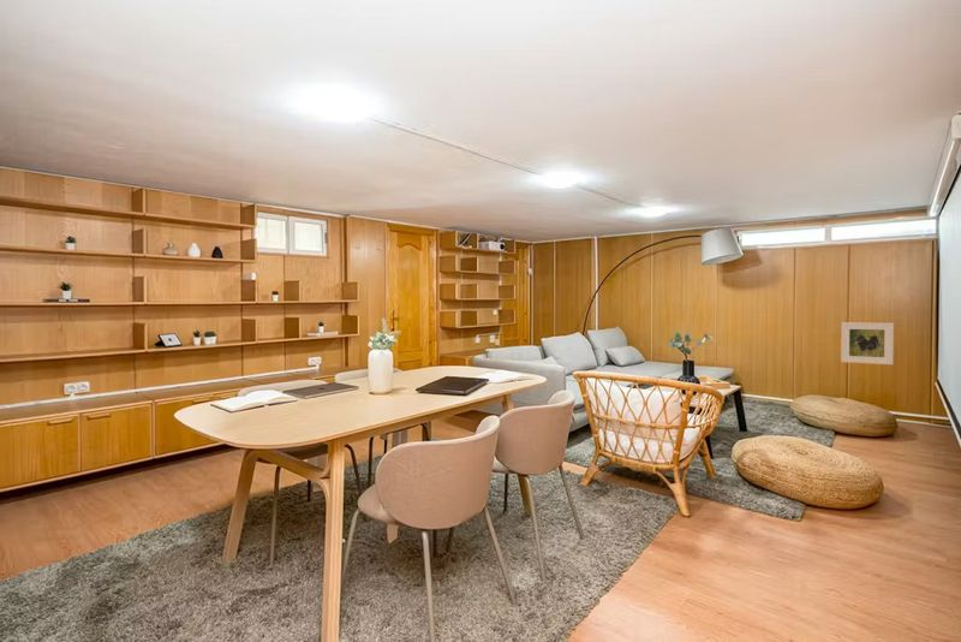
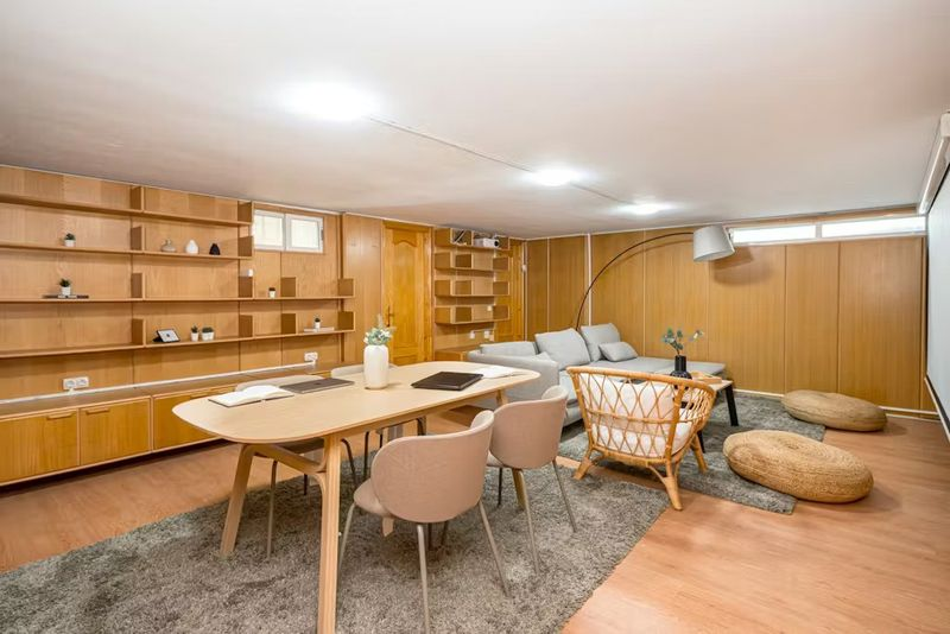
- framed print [840,321,895,365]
